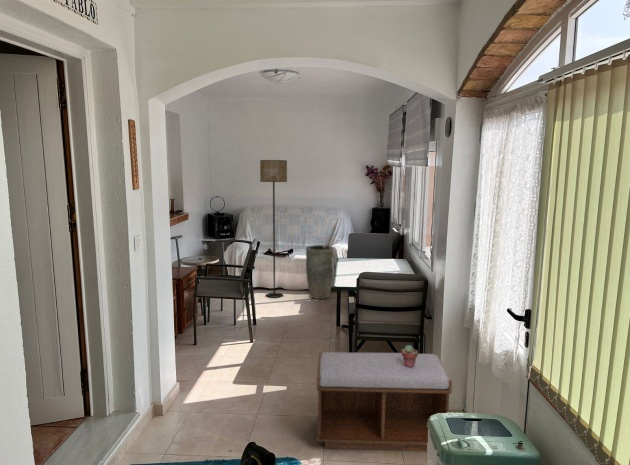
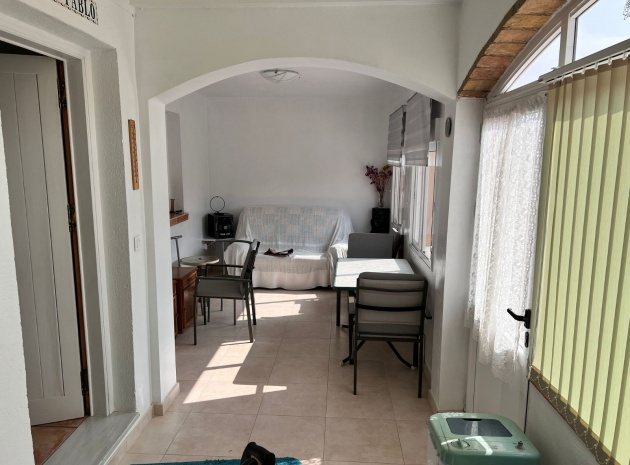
- vase [305,244,334,300]
- bench [315,351,453,452]
- potted succulent [401,344,419,368]
- floor lamp [259,159,288,299]
